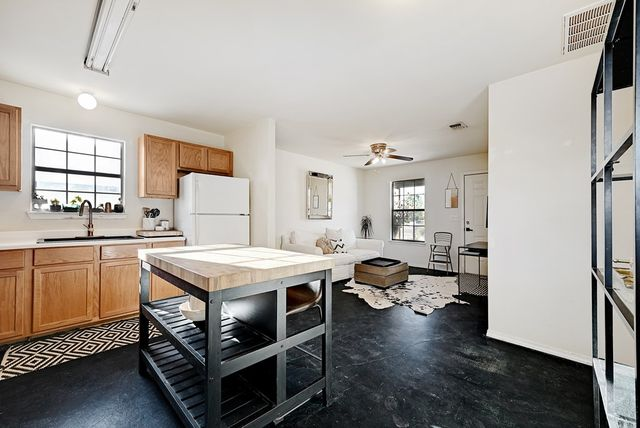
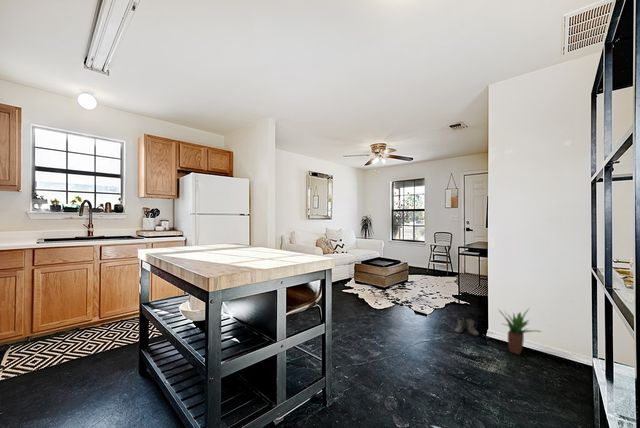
+ potted plant [497,308,544,356]
+ boots [453,316,480,337]
